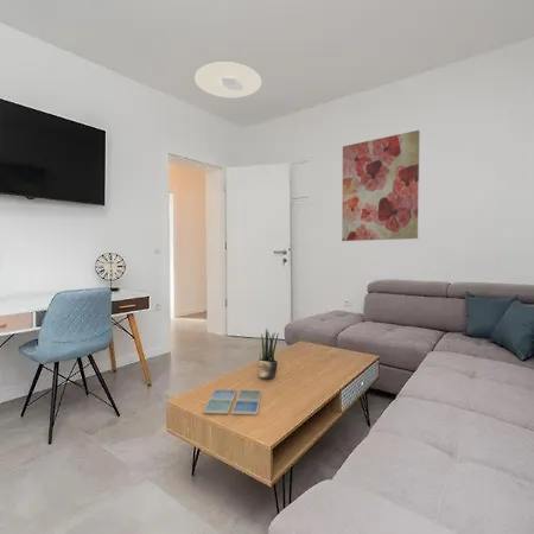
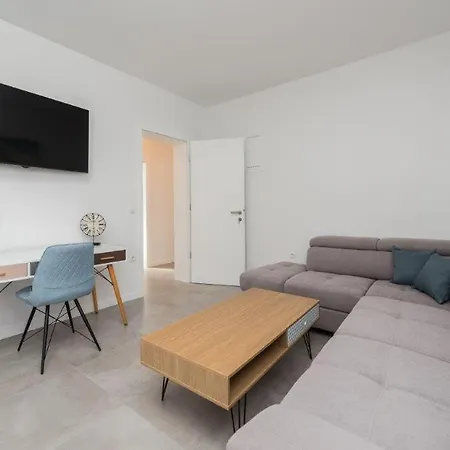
- potted plant [256,328,280,380]
- ceiling light [193,61,262,98]
- wall art [341,129,421,242]
- drink coaster [202,388,262,417]
